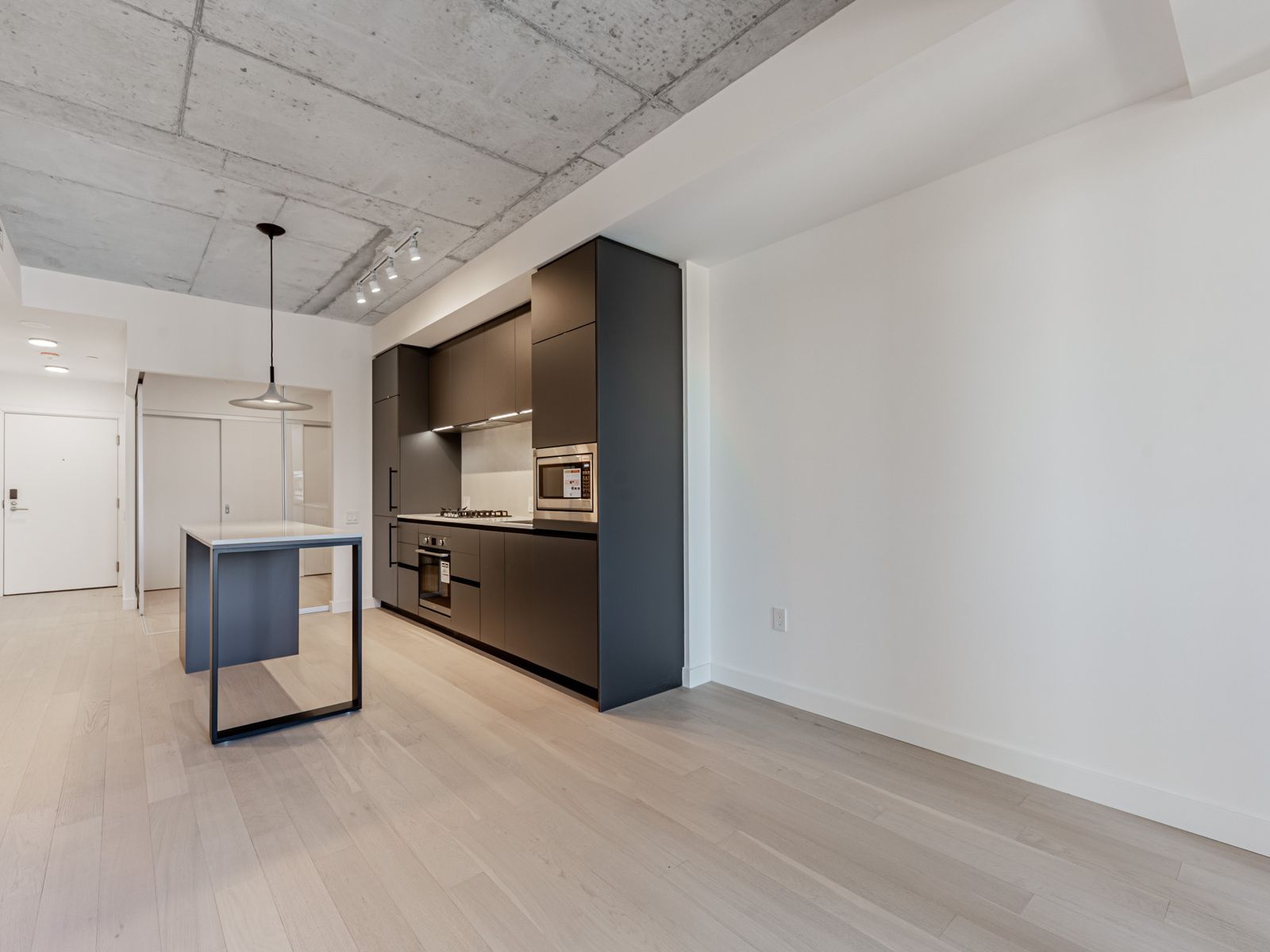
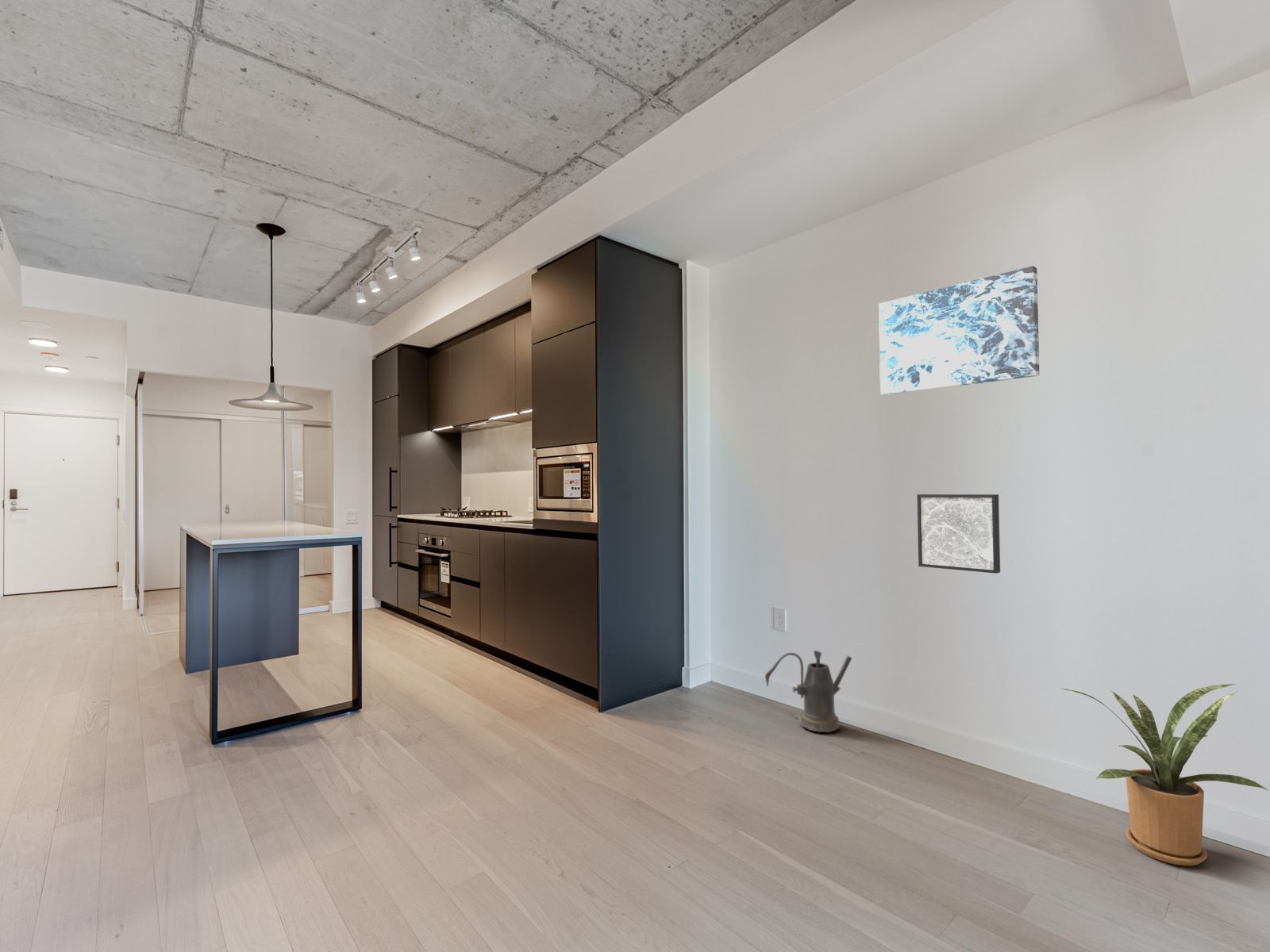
+ house plant [1060,683,1268,866]
+ watering can [764,650,853,734]
+ wall art [916,493,1001,574]
+ wall art [878,265,1040,396]
